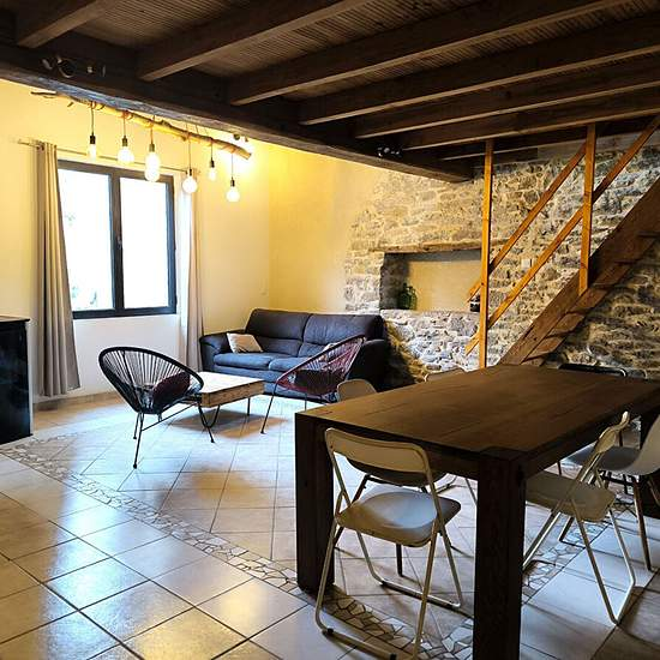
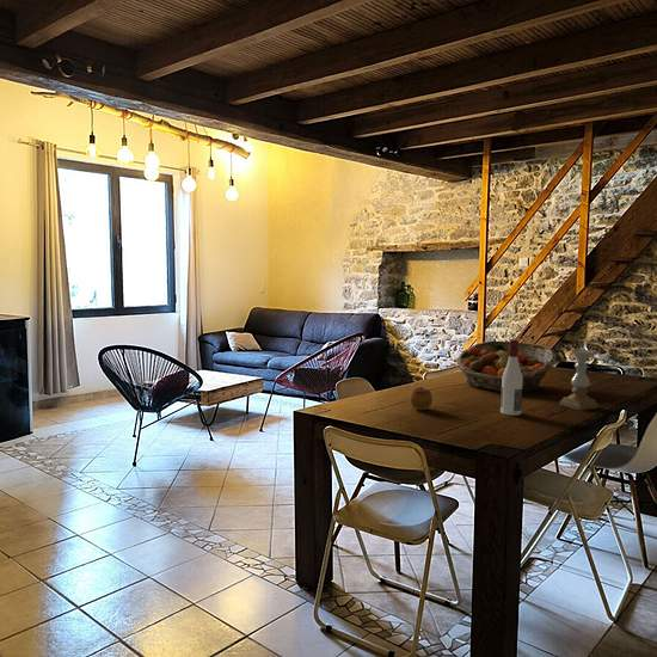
+ fruit basket [455,339,557,394]
+ candle holder [559,349,600,412]
+ alcohol [499,338,523,417]
+ apple [410,385,434,411]
